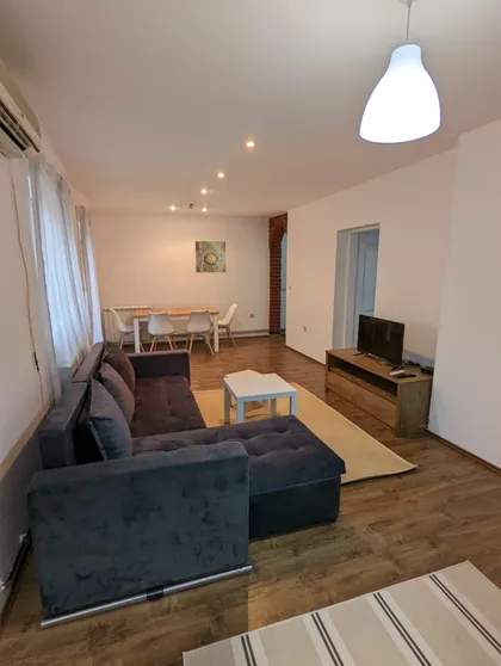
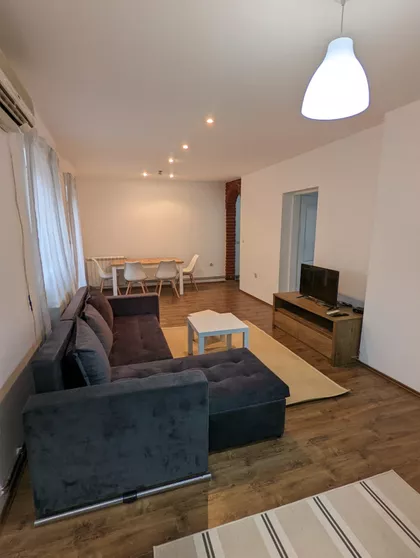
- wall art [194,240,227,273]
